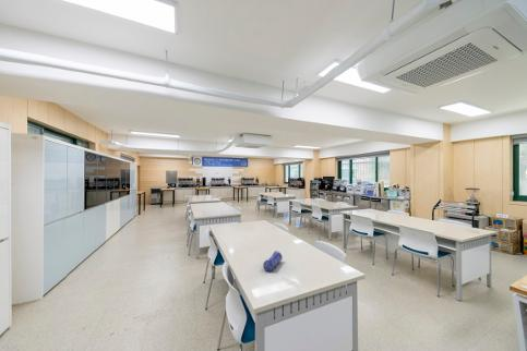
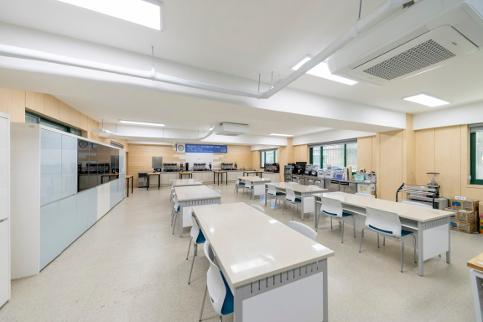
- pencil case [262,250,284,273]
